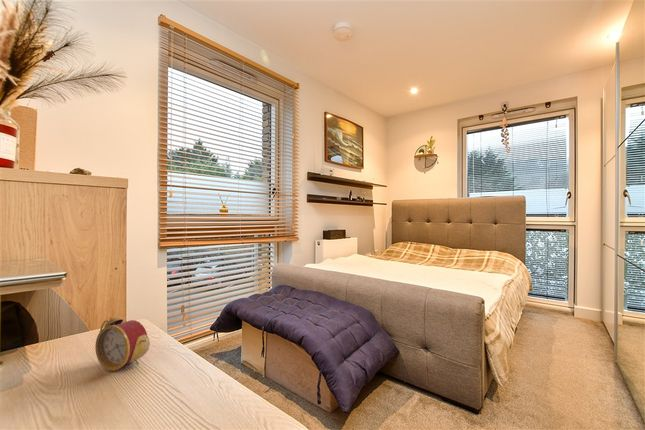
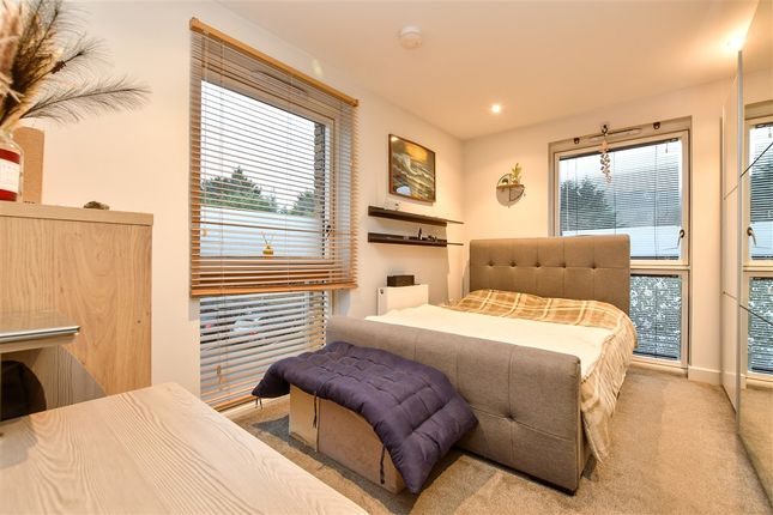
- alarm clock [94,316,151,372]
